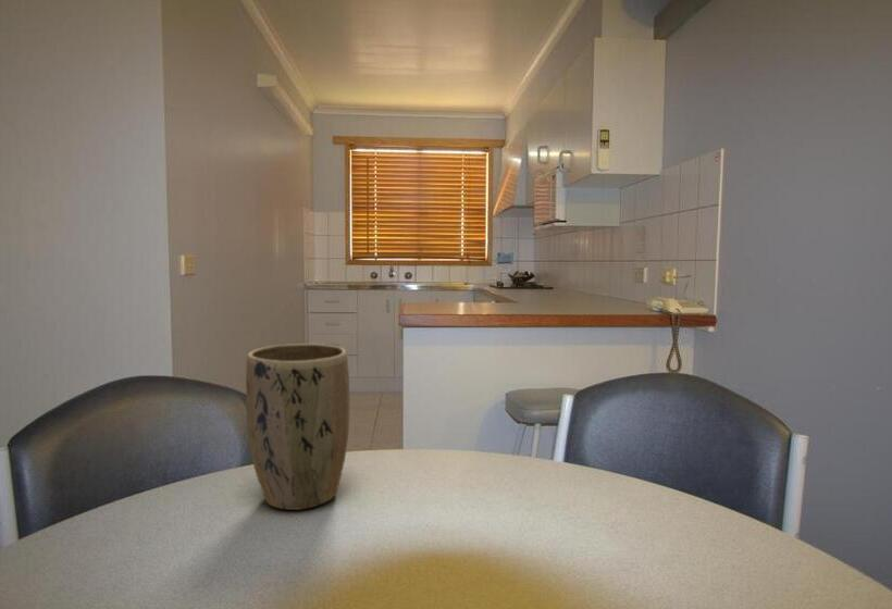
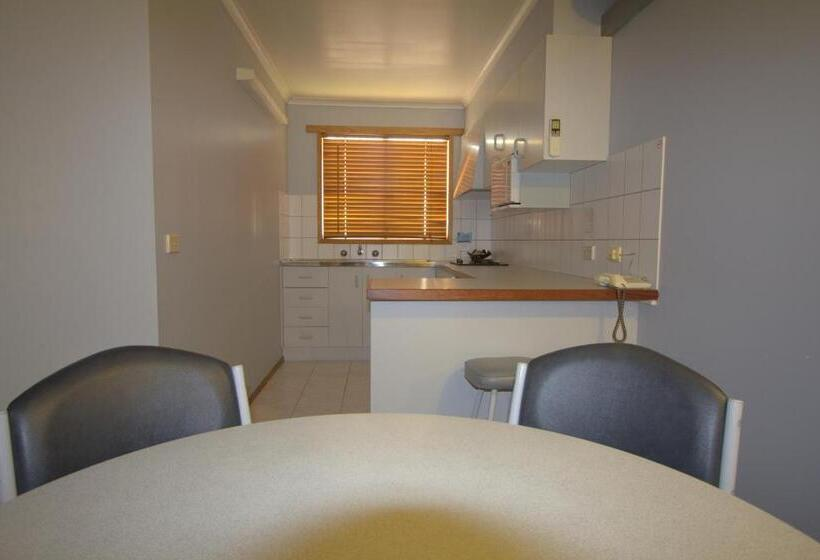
- plant pot [245,343,350,511]
